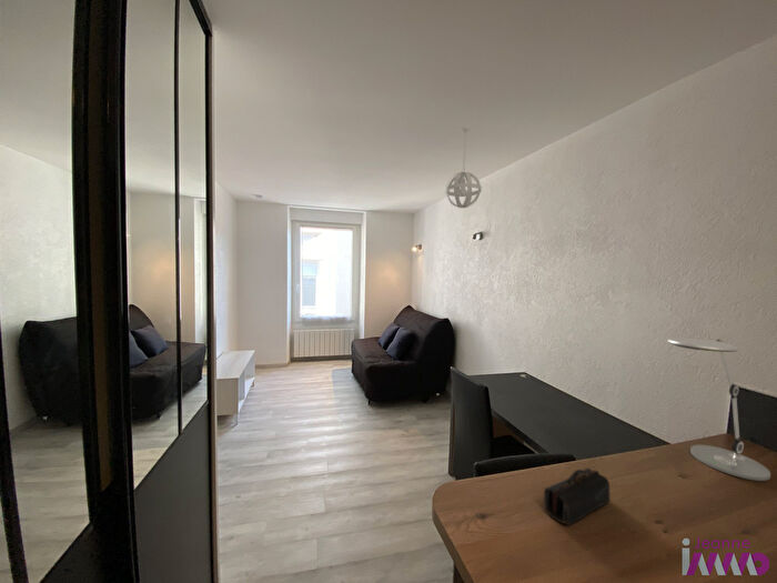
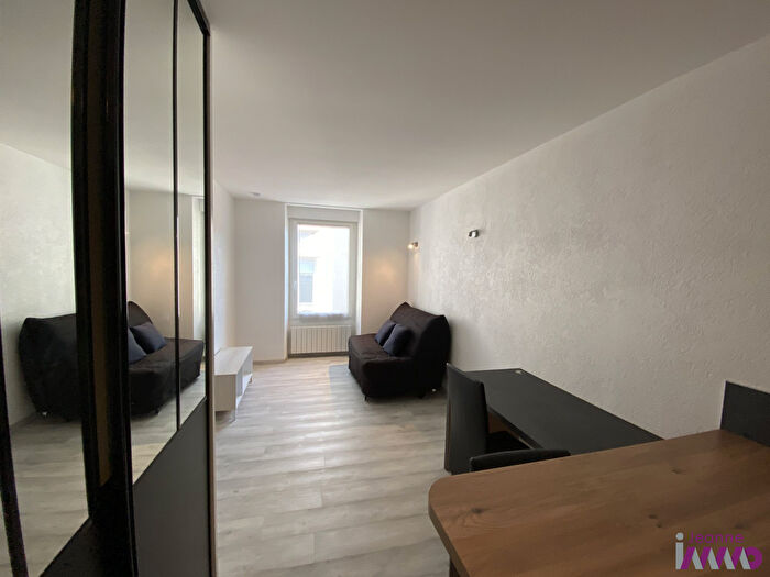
- desk lamp [666,338,771,482]
- pendant light [445,125,483,209]
- pencil case [543,468,612,526]
